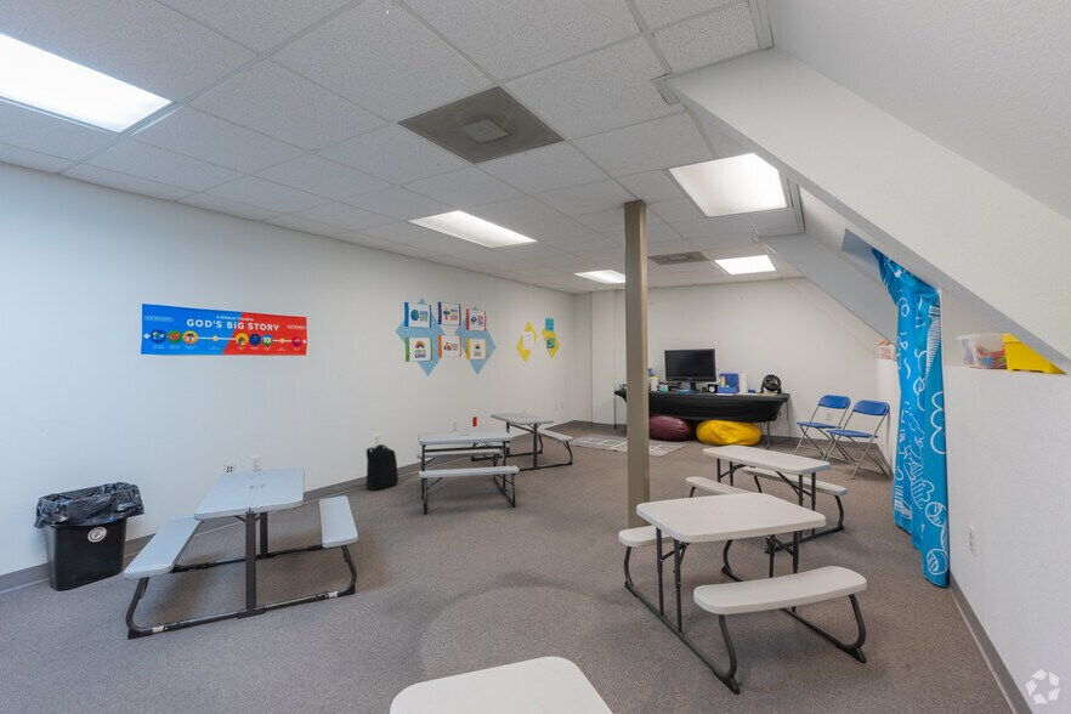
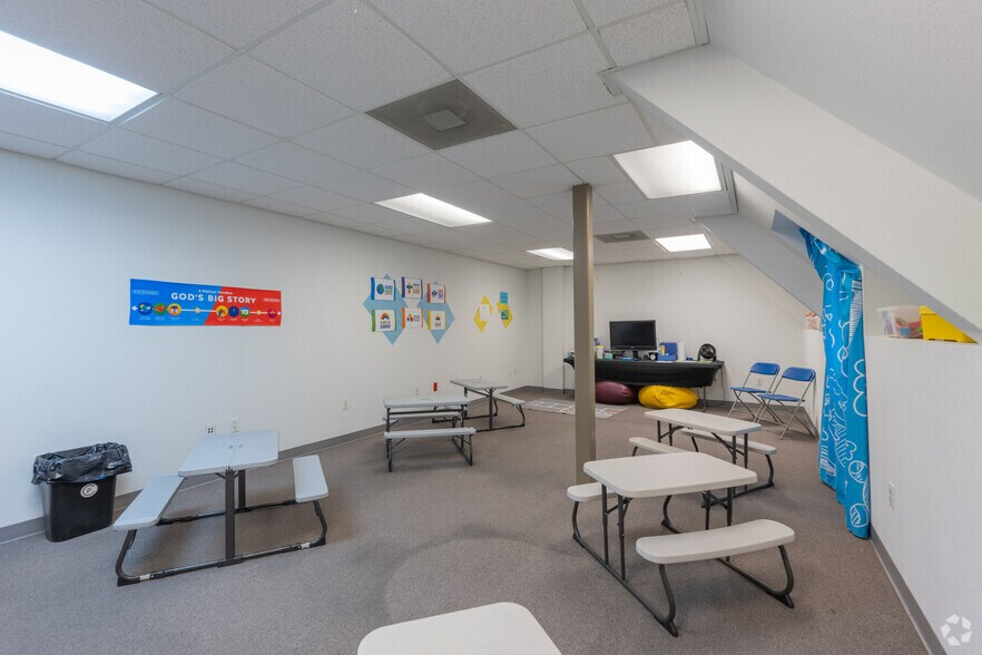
- backpack [363,443,399,492]
